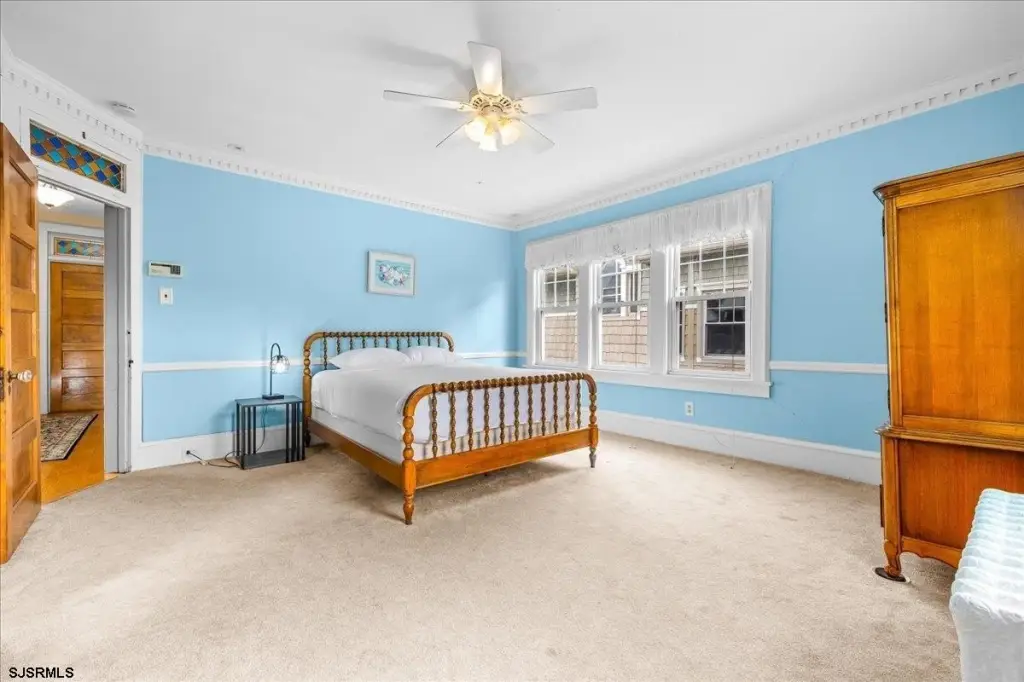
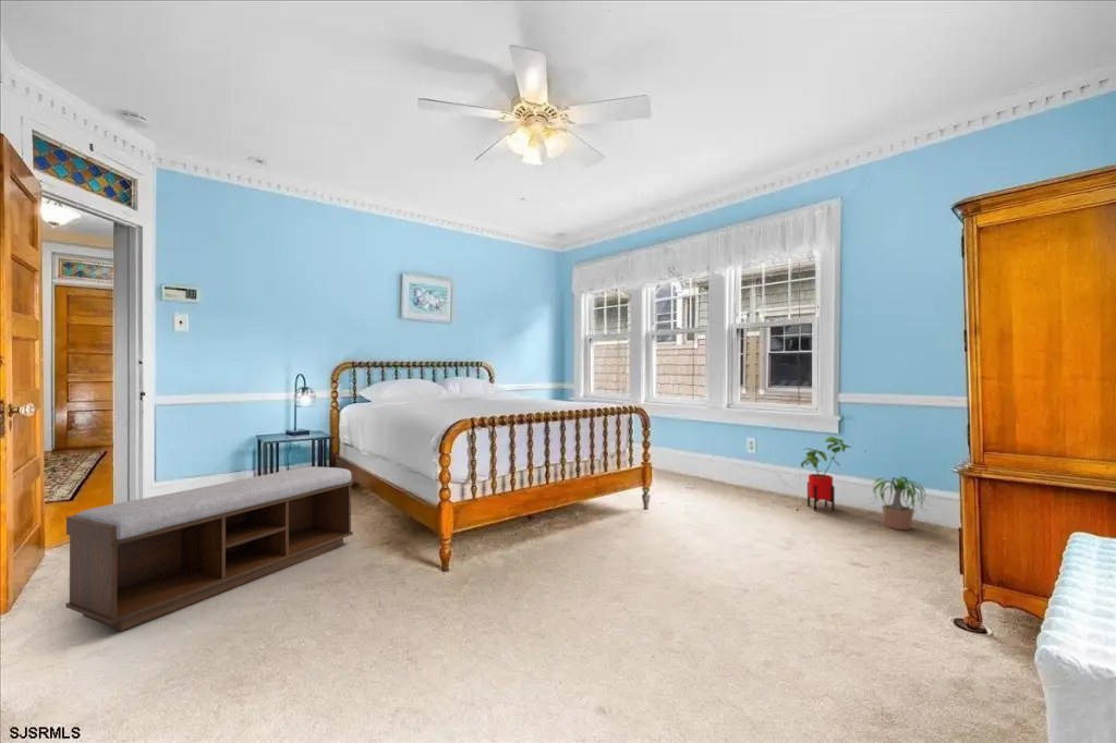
+ house plant [800,436,852,512]
+ potted plant [868,476,932,531]
+ bench [65,465,354,632]
